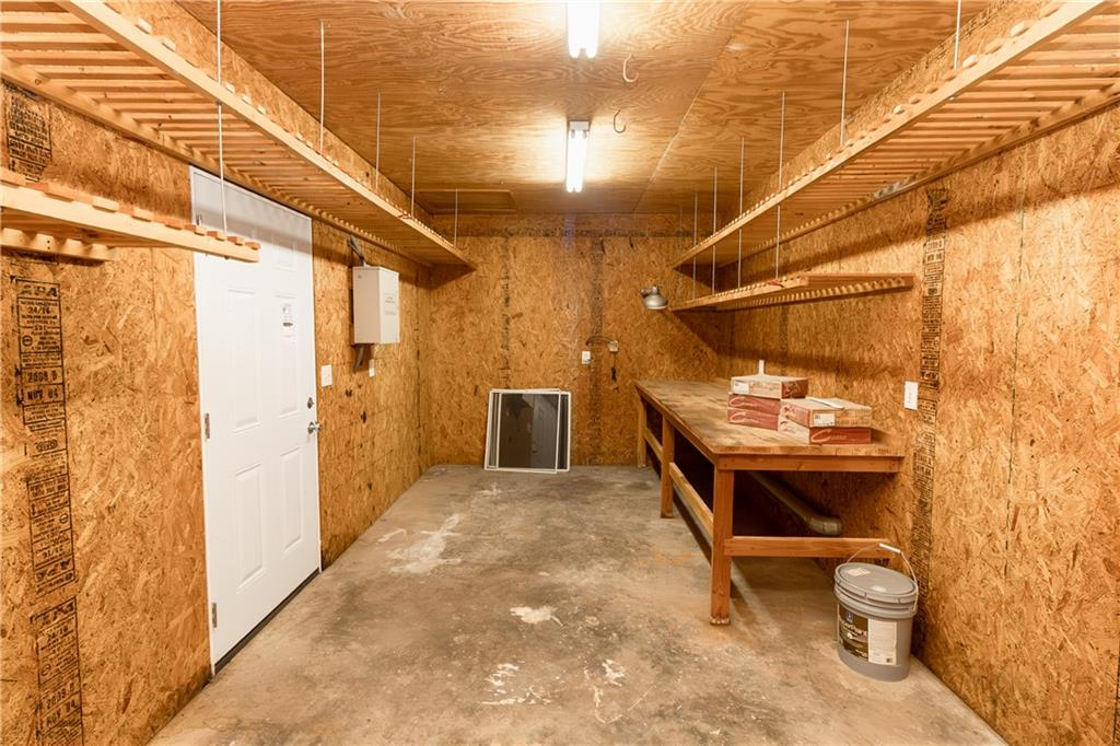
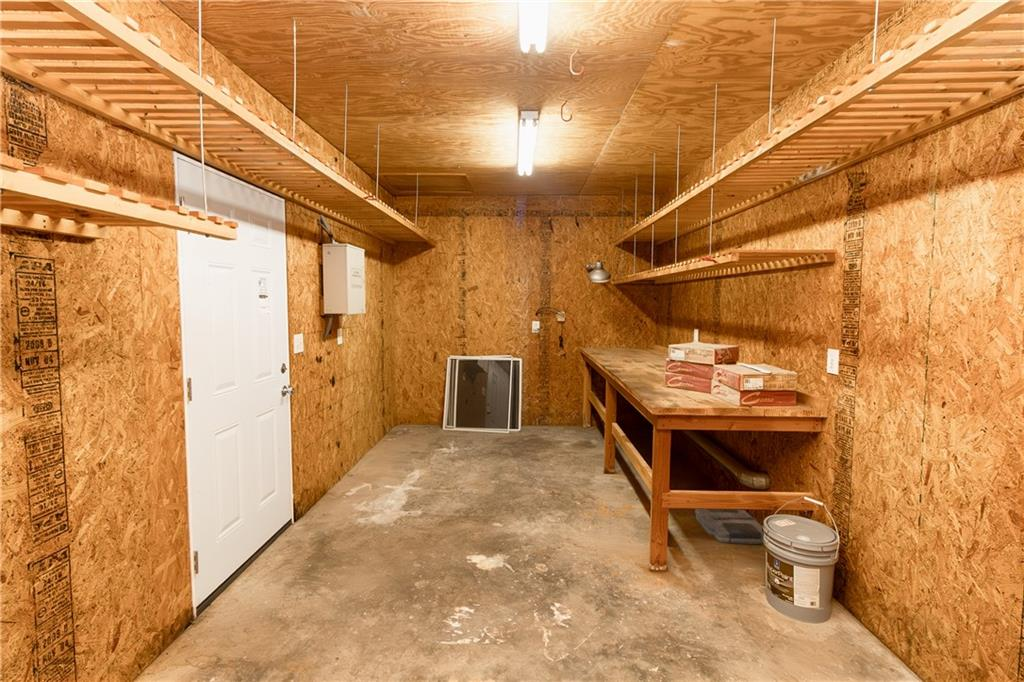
+ toolbox [694,508,764,545]
